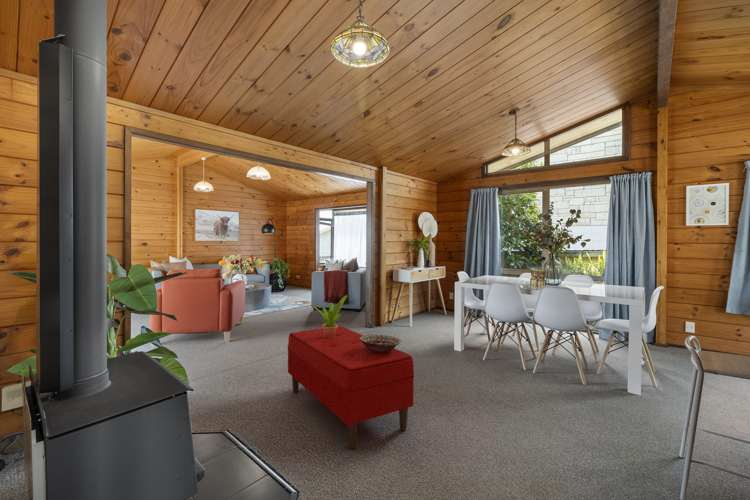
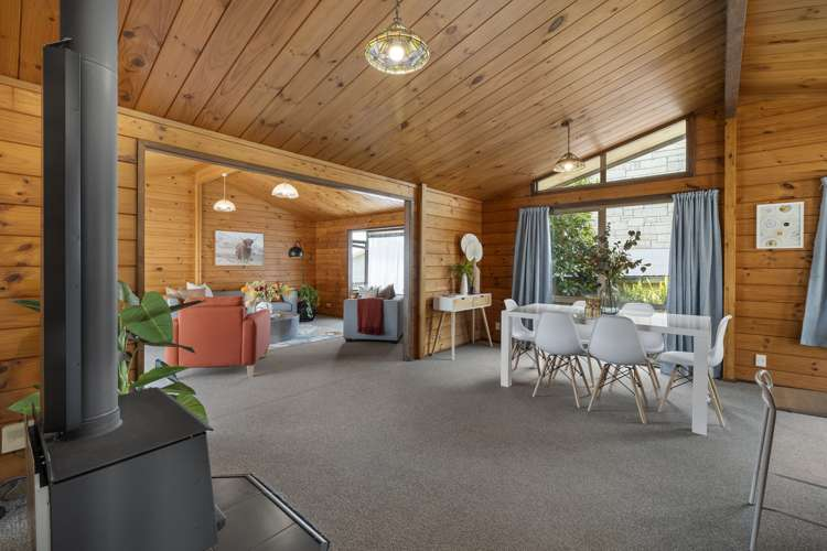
- bench [287,325,415,450]
- potted plant [312,294,348,338]
- decorative bowl [359,334,402,353]
